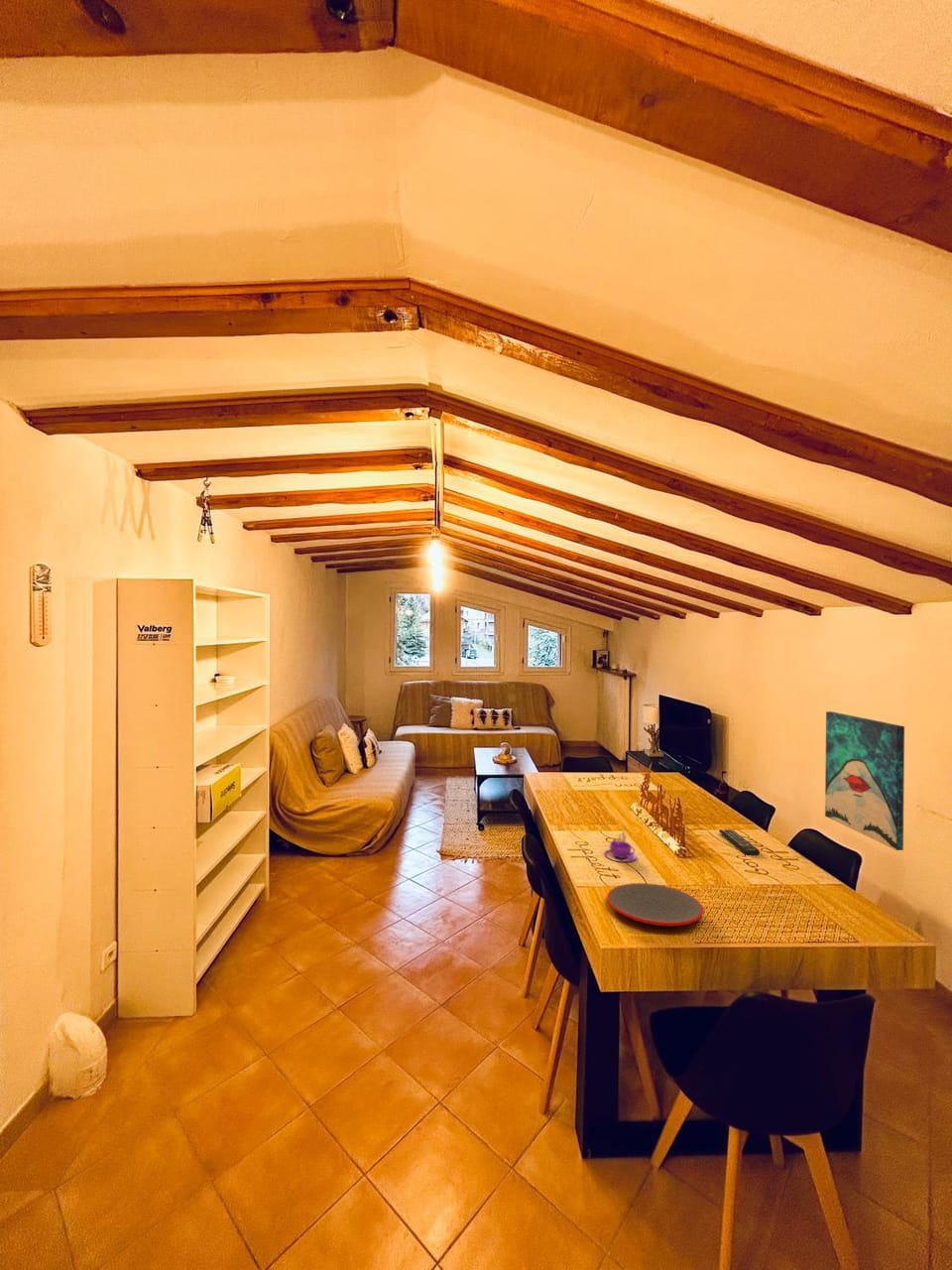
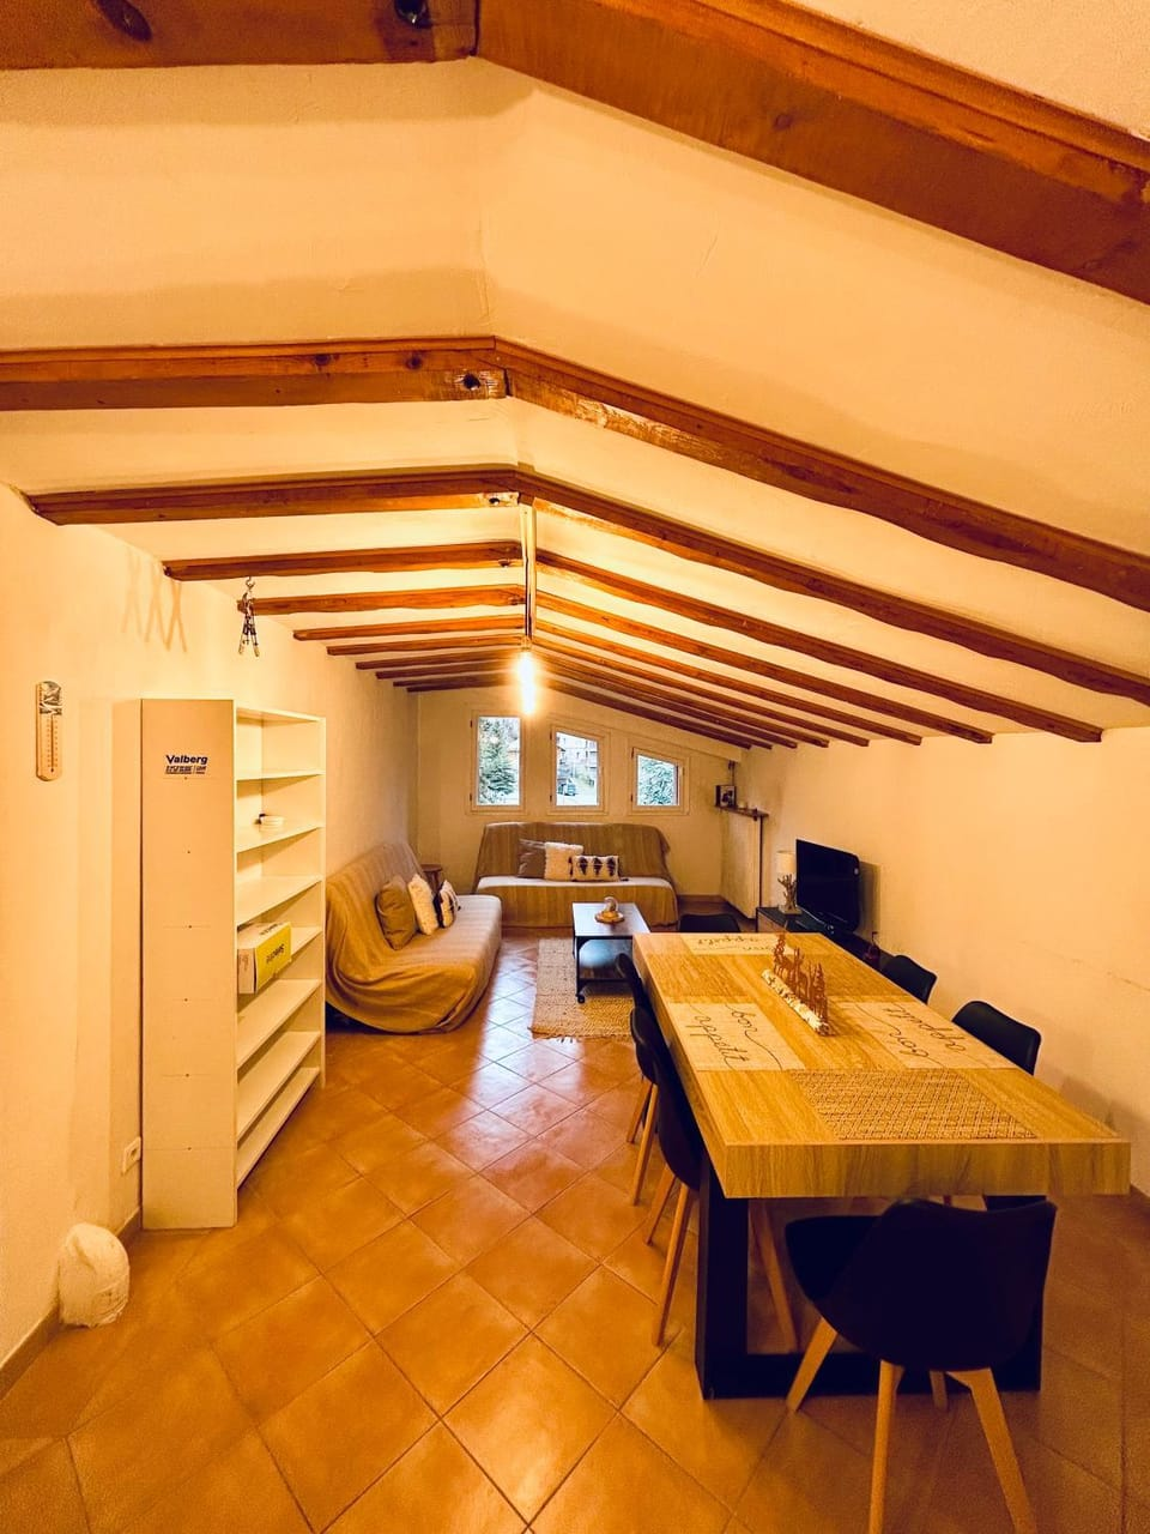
- plate [606,882,705,928]
- remote control [718,828,761,856]
- coffee cup [603,829,638,863]
- wall art [824,710,905,851]
